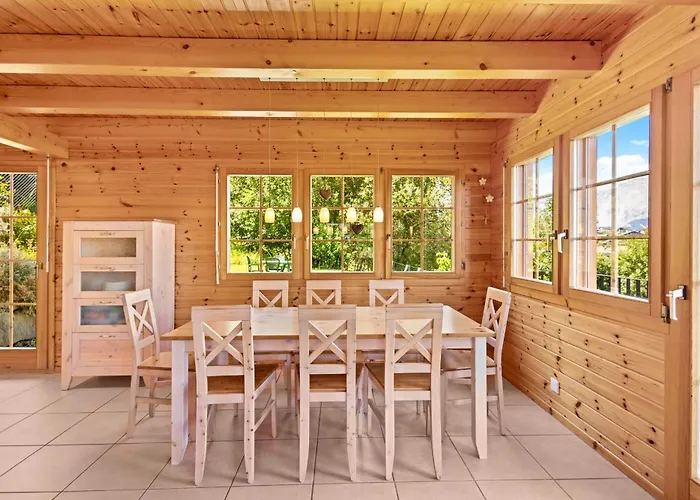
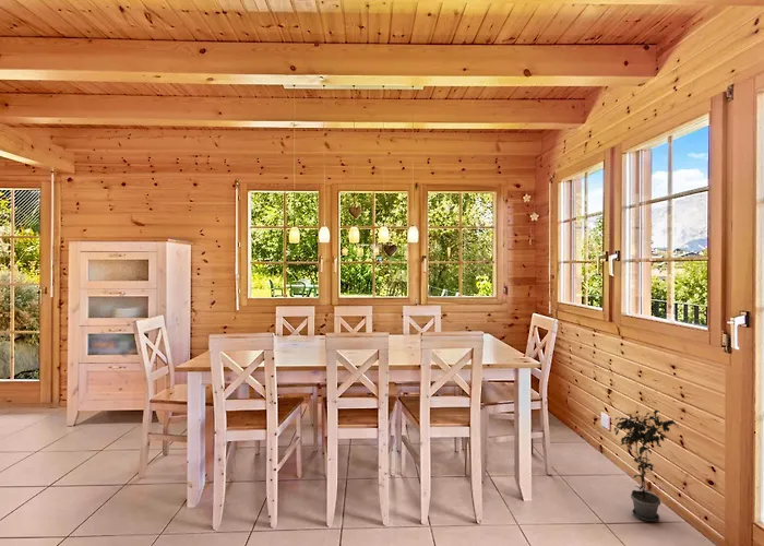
+ potted plant [613,410,680,522]
